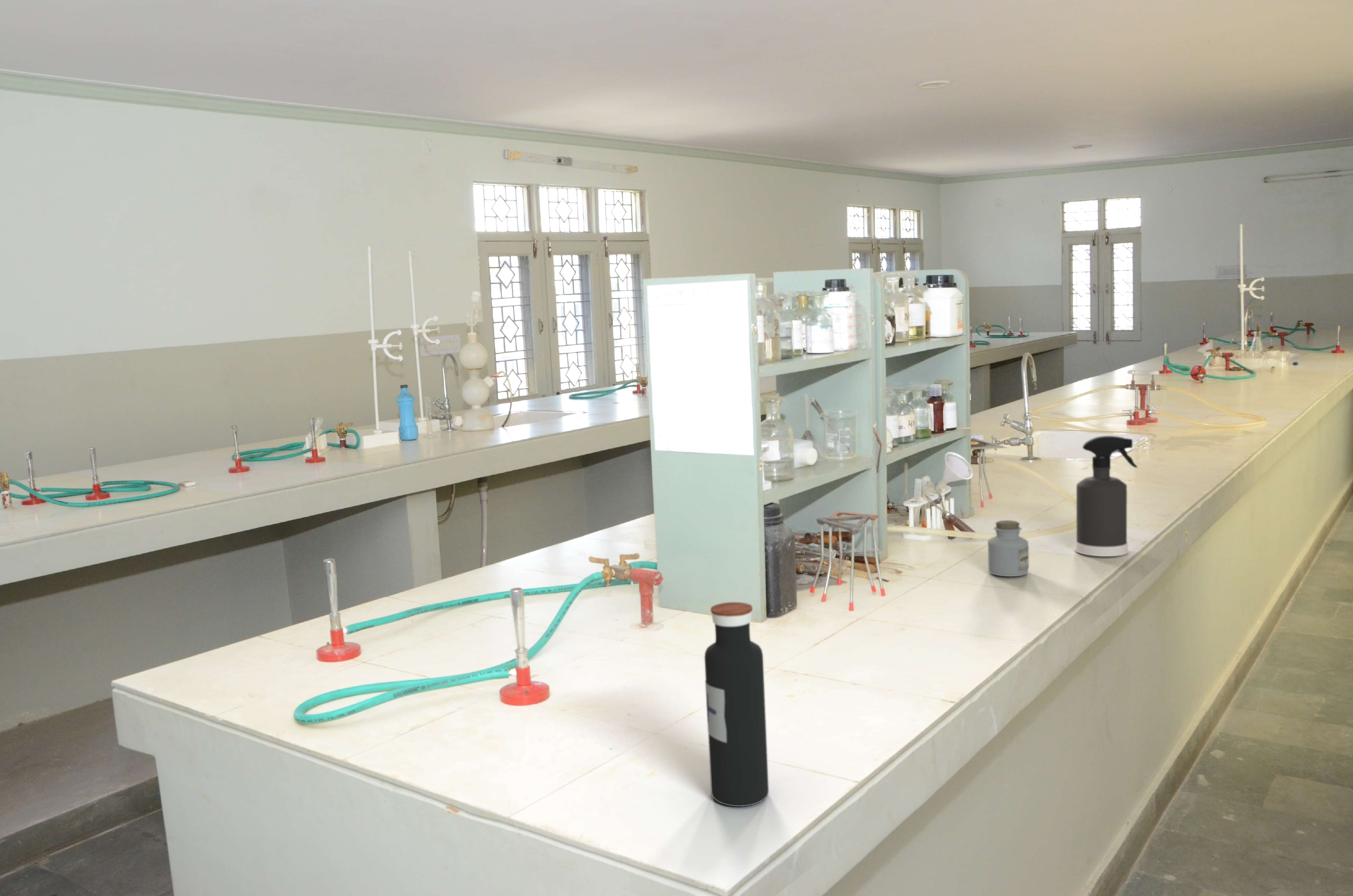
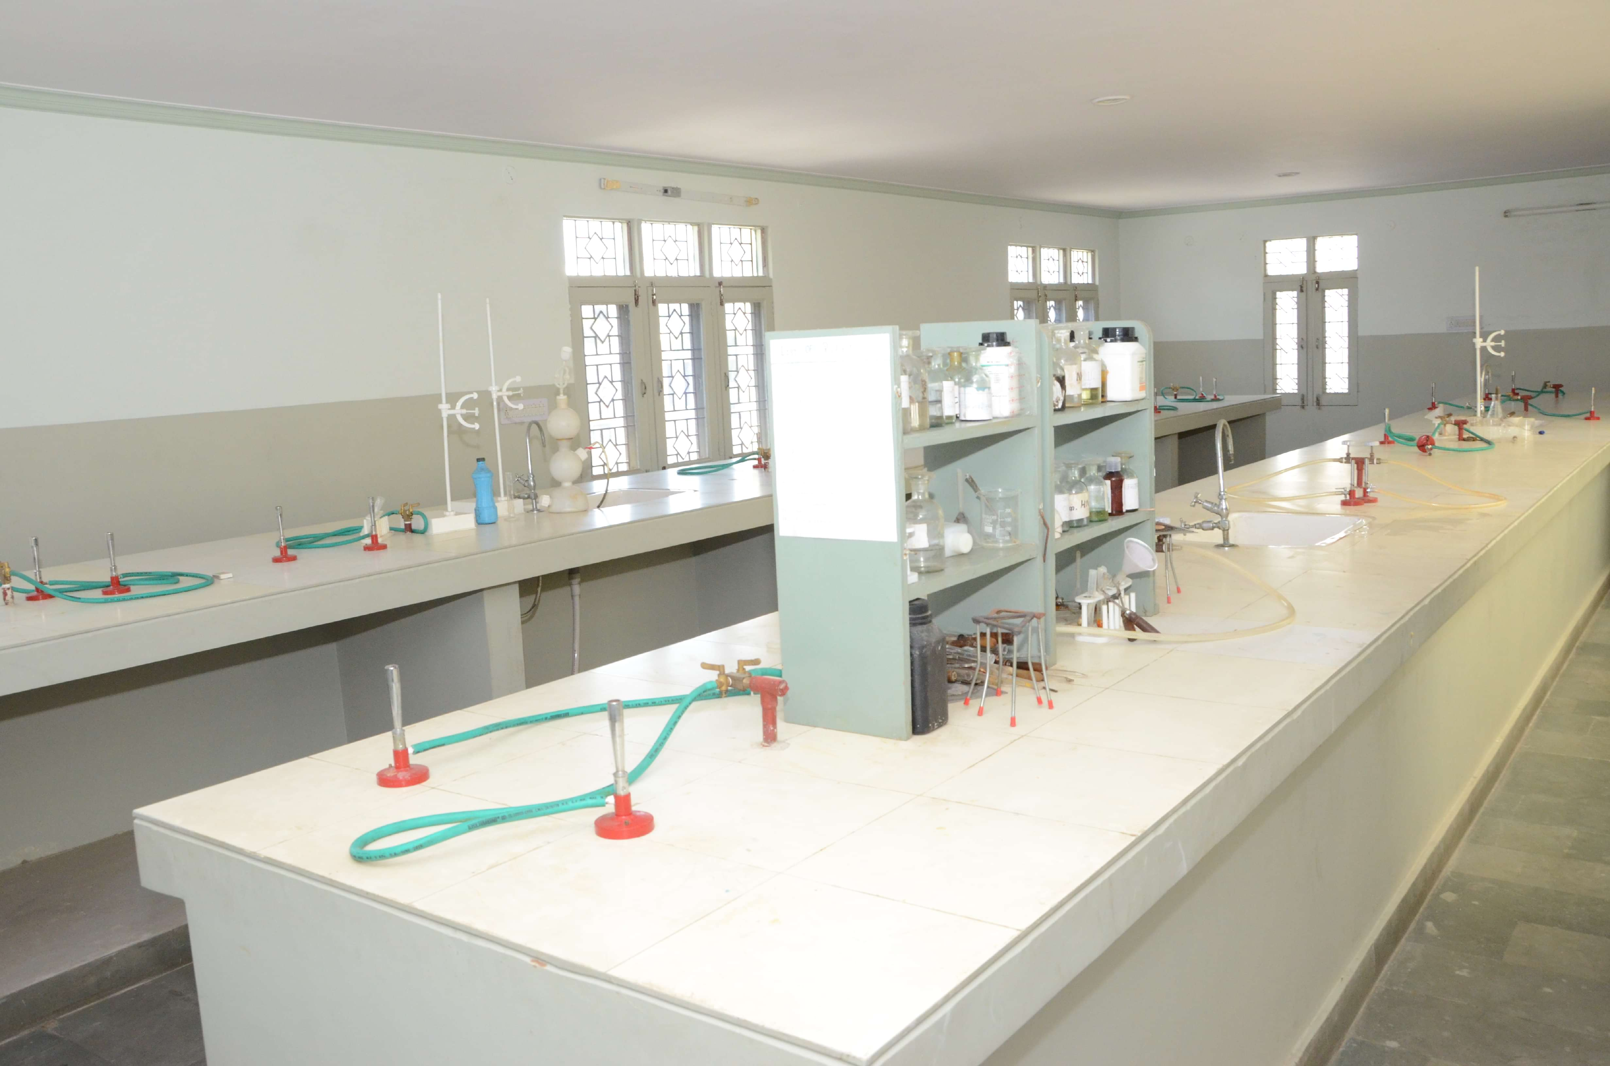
- spray bottle [1075,435,1138,557]
- water bottle [704,602,769,807]
- jar [987,520,1029,577]
